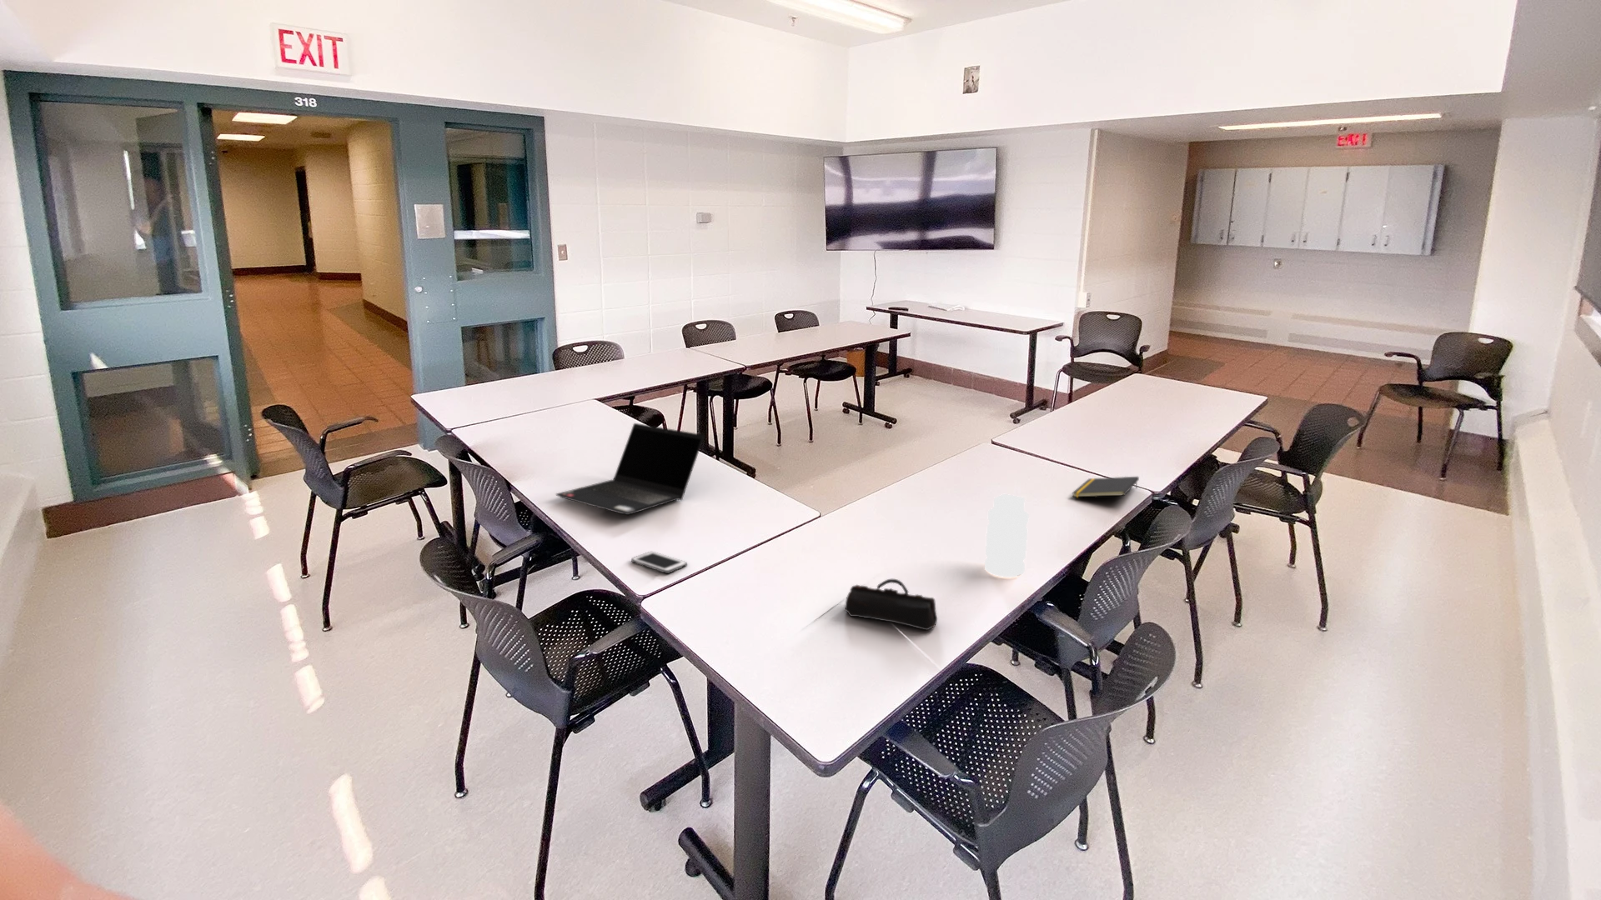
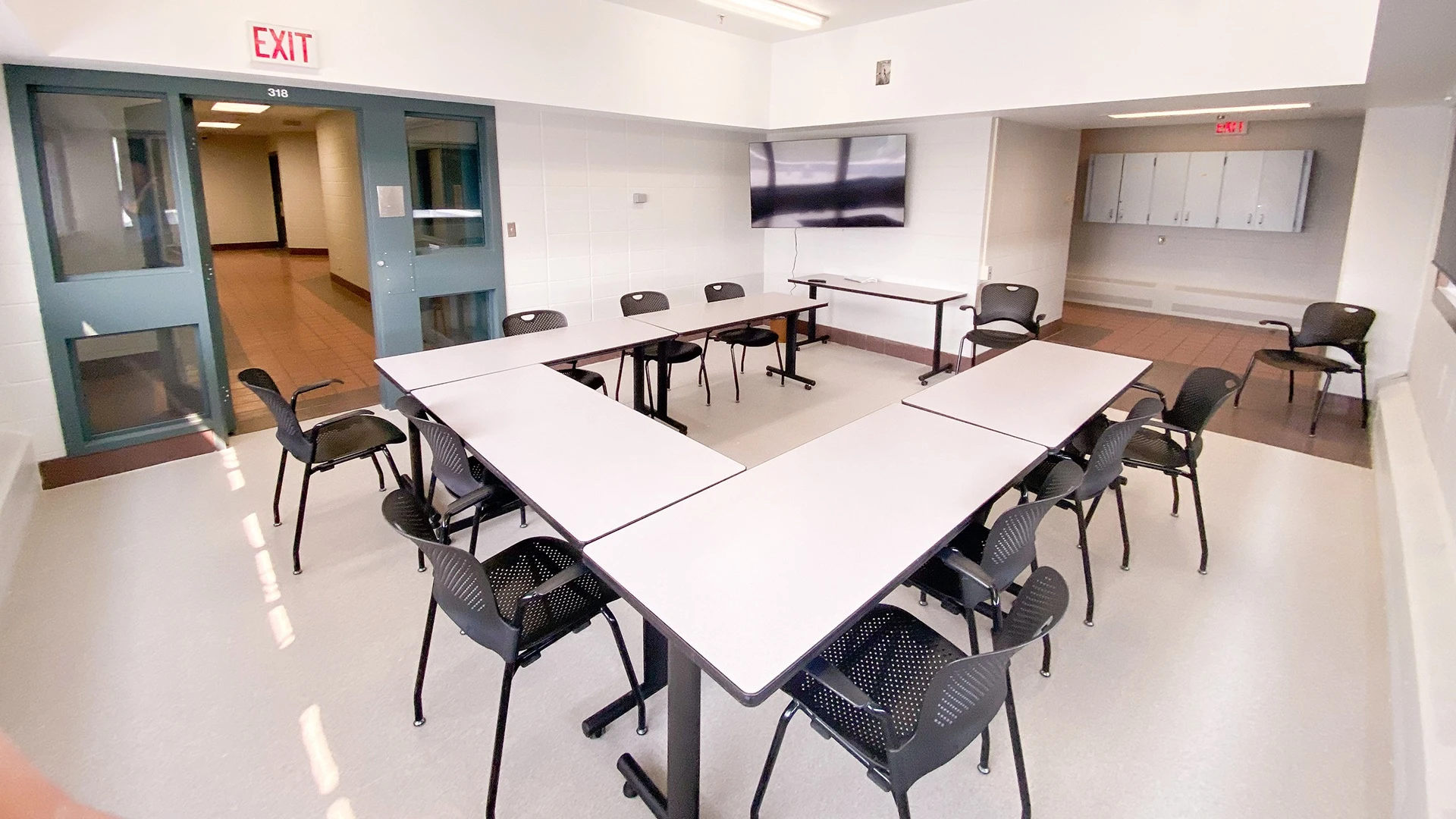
- laptop computer [554,422,706,515]
- pencil case [843,578,938,631]
- notepad [1071,476,1140,498]
- bottle [984,493,1030,578]
- cell phone [630,551,688,574]
